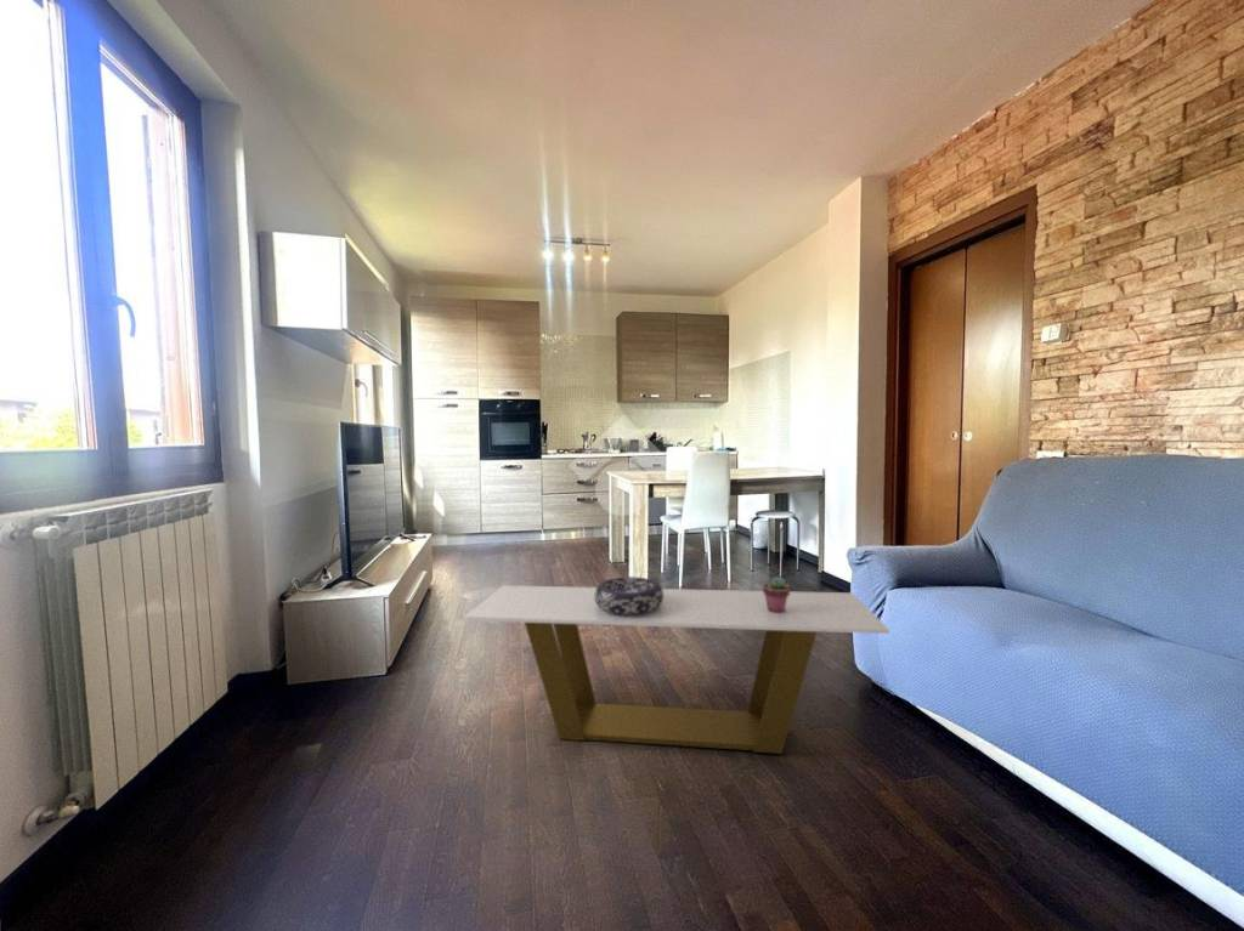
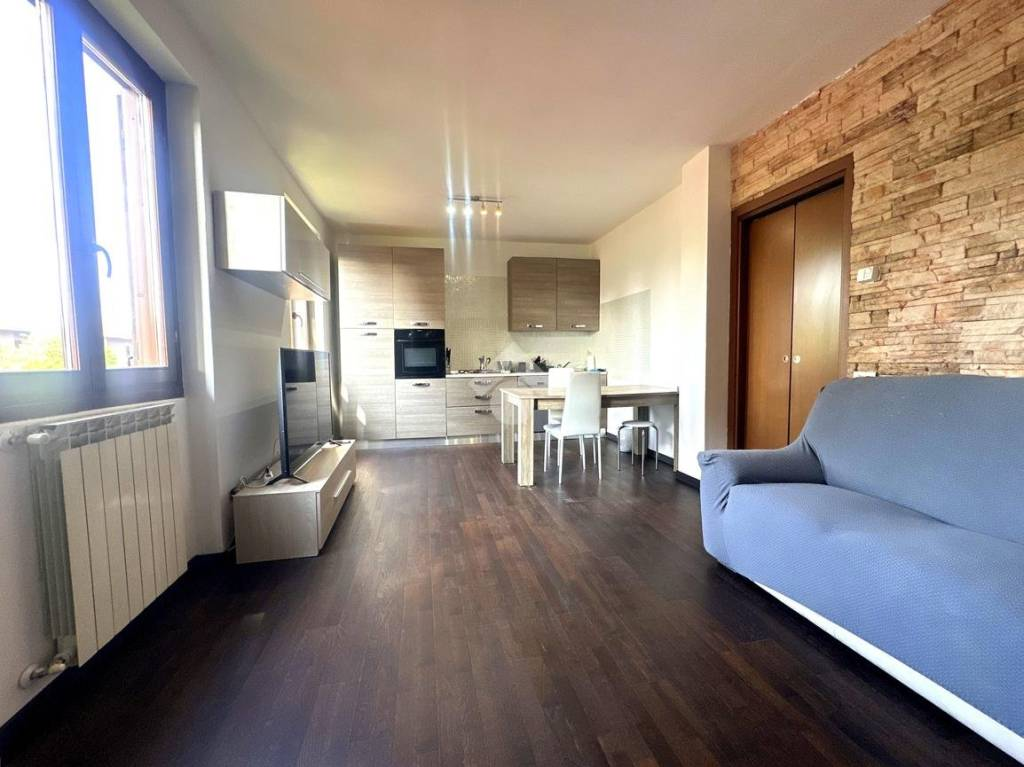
- decorative bowl [594,575,663,615]
- coffee table [462,584,890,755]
- potted succulent [762,575,791,613]
